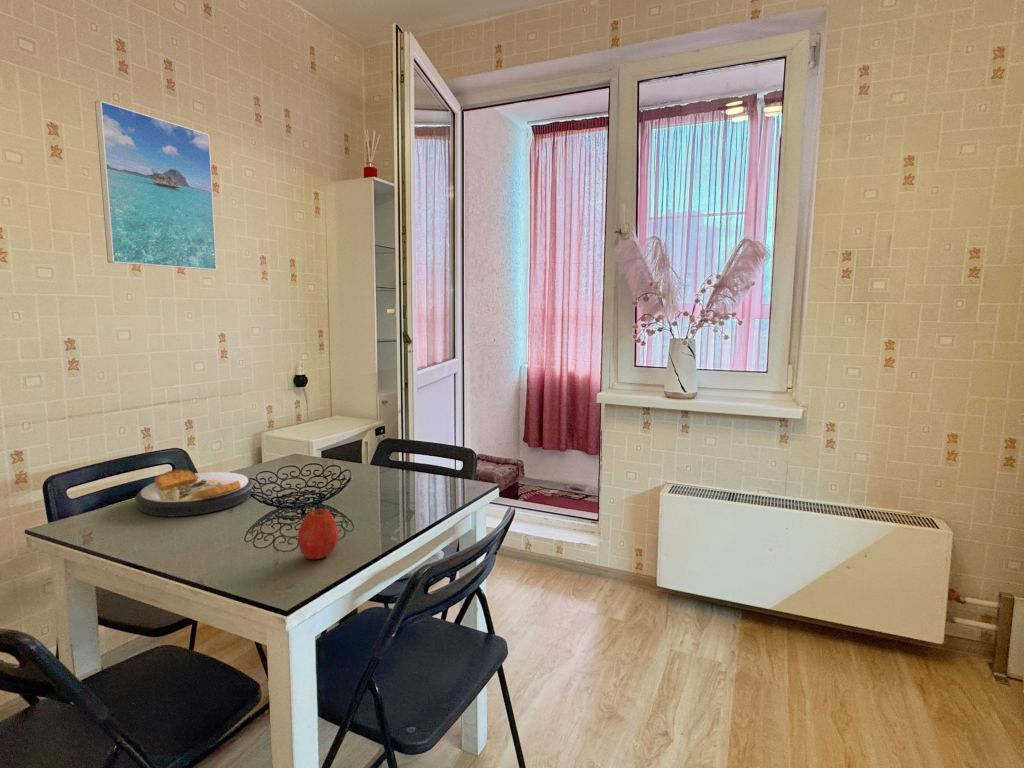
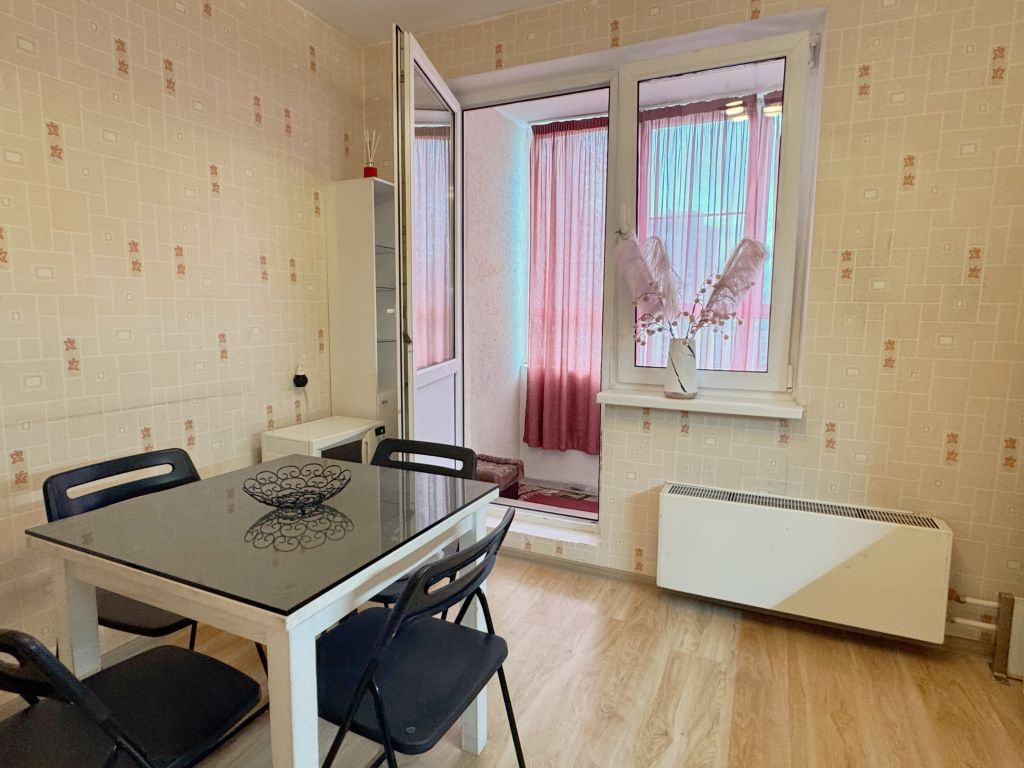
- plate [134,468,254,517]
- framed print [94,100,218,271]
- apple [297,508,339,560]
